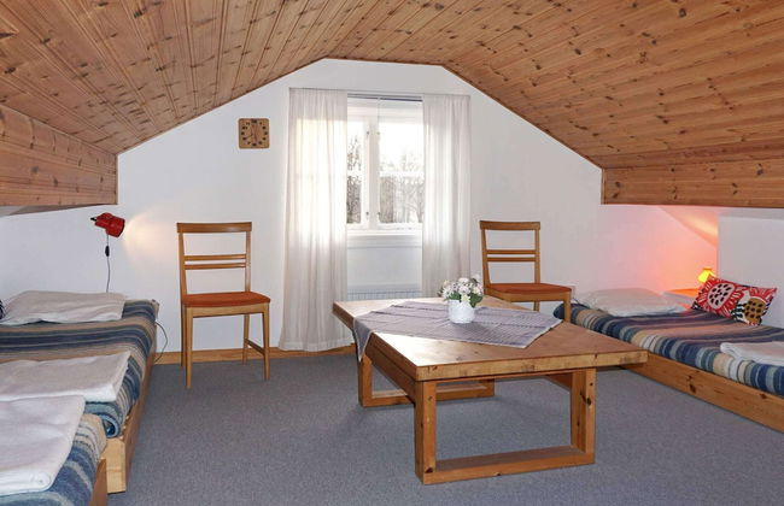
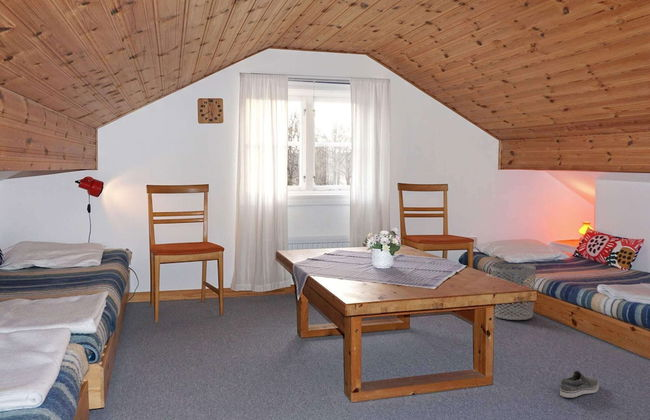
+ shoe [559,370,600,399]
+ waste bin [490,263,537,321]
